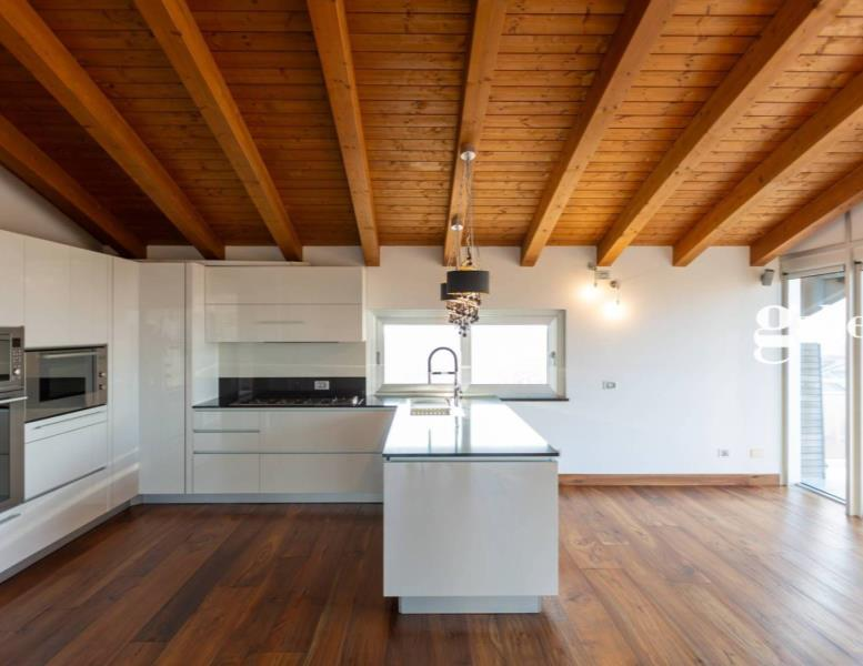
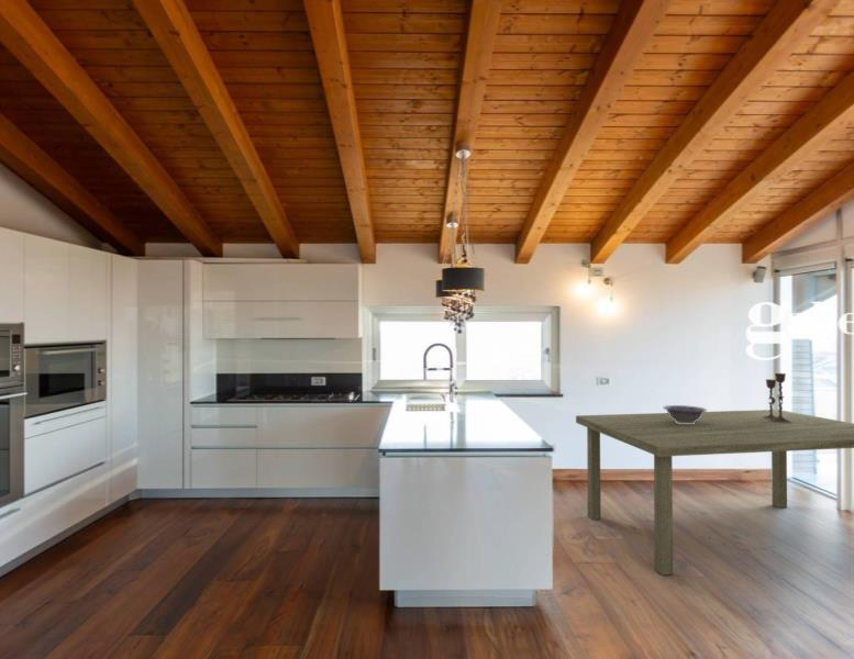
+ decorative bowl [663,404,708,424]
+ candlestick [763,372,792,423]
+ dining table [575,409,854,577]
